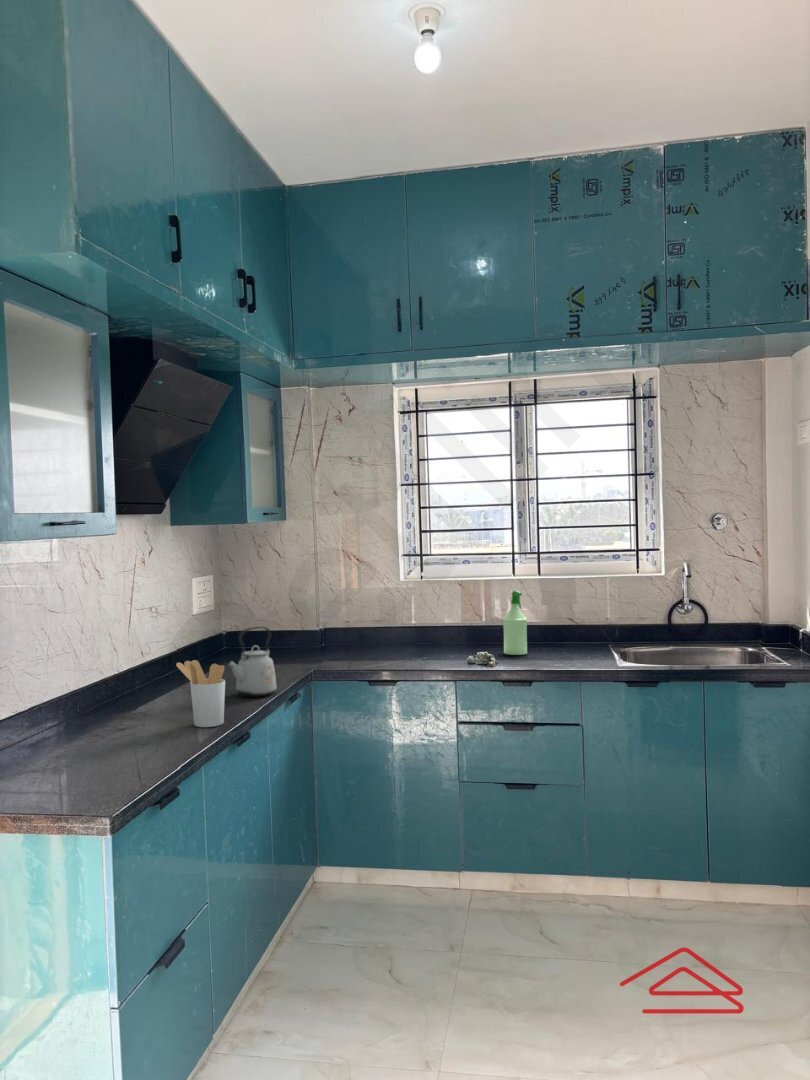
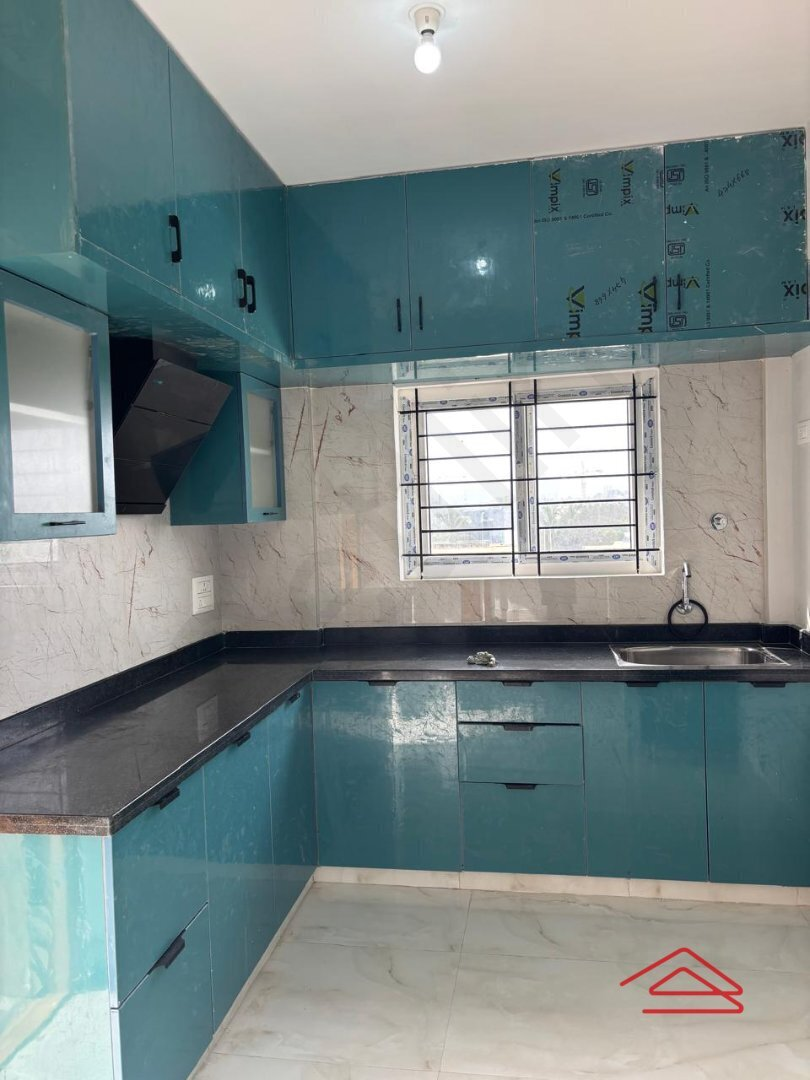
- kettle [226,626,278,698]
- spray bottle [502,590,528,656]
- utensil holder [175,659,226,728]
